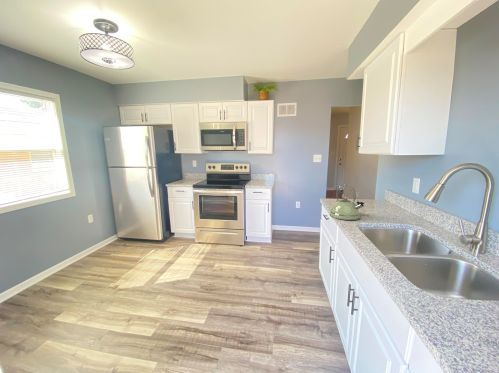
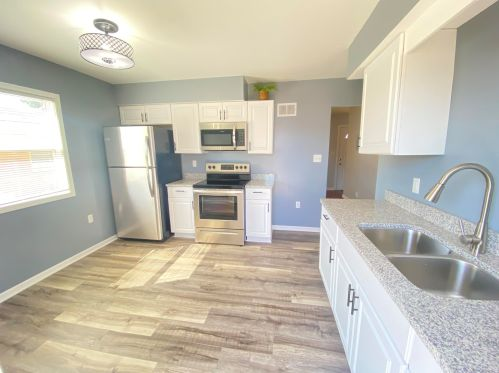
- kettle [329,184,365,221]
